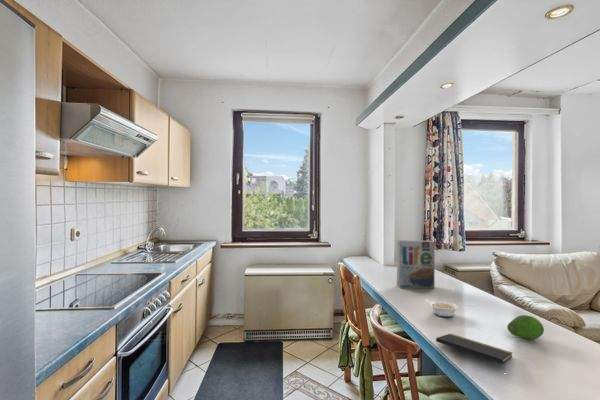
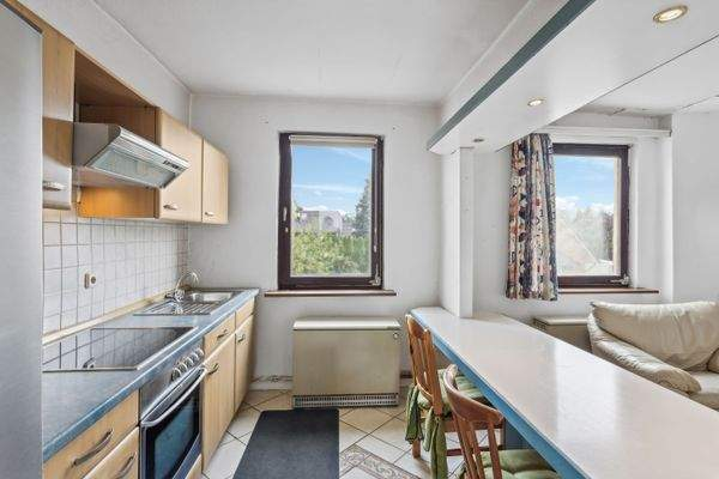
- legume [424,299,459,318]
- fruit [506,314,545,340]
- cereal box [396,240,435,289]
- notepad [435,333,513,372]
